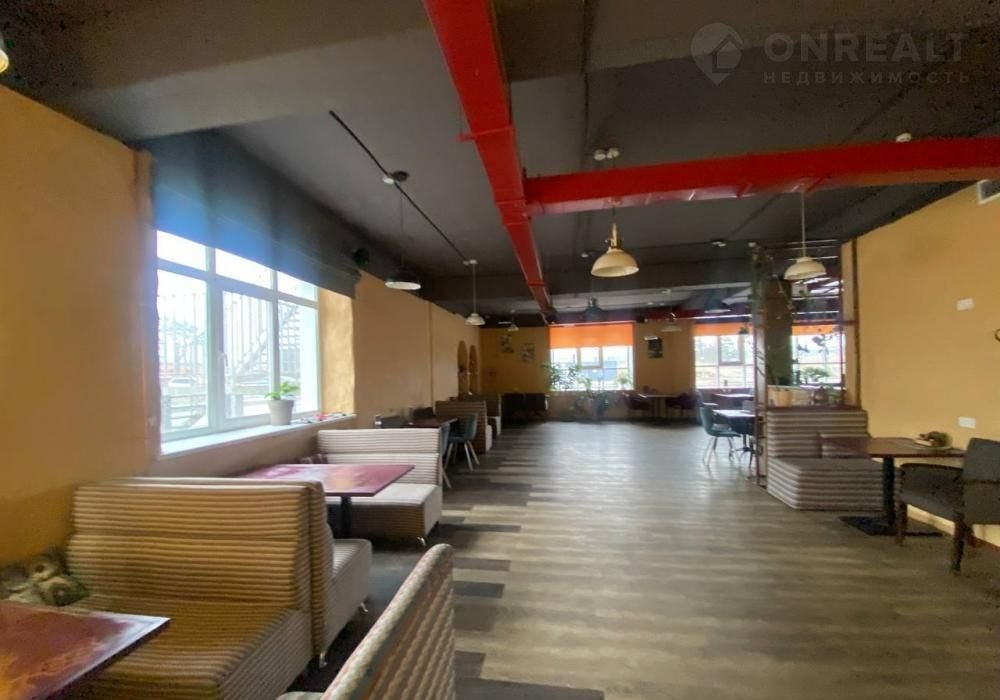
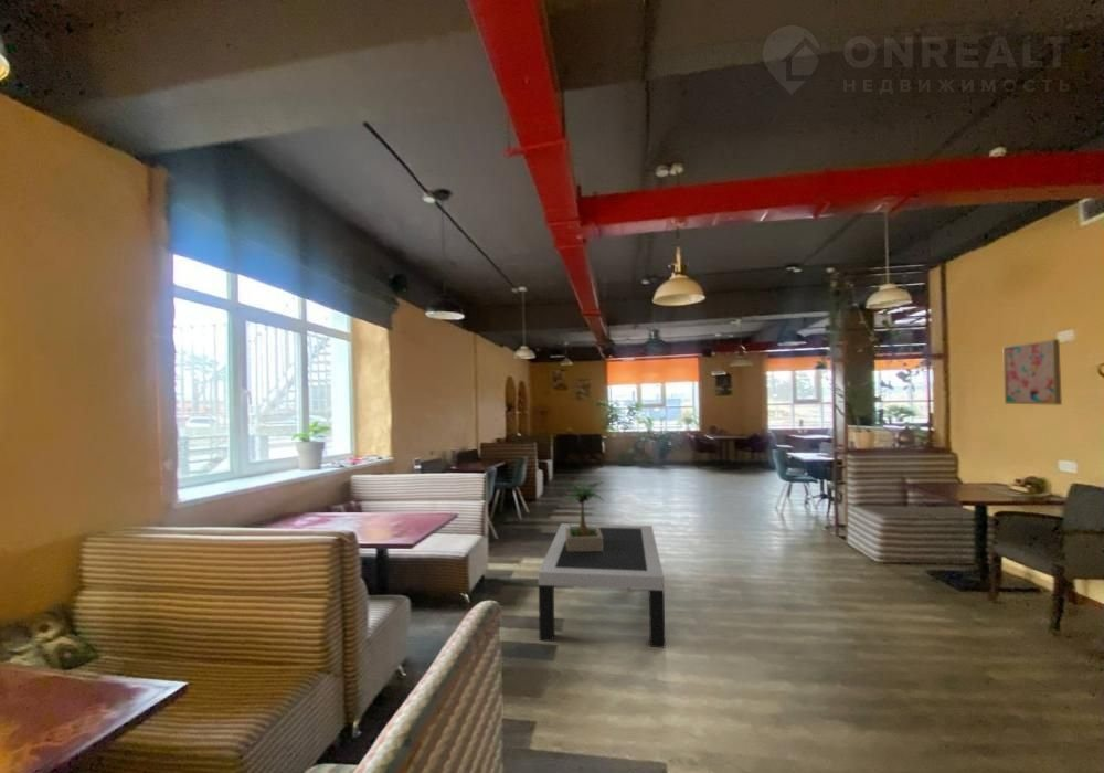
+ potted plant [559,477,605,551]
+ wall art [1001,338,1063,406]
+ coffee table [538,522,666,648]
